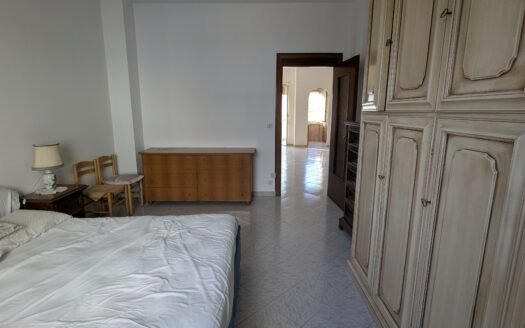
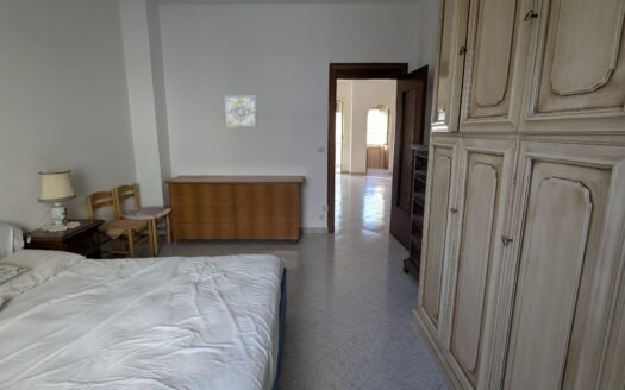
+ wall art [223,94,258,130]
